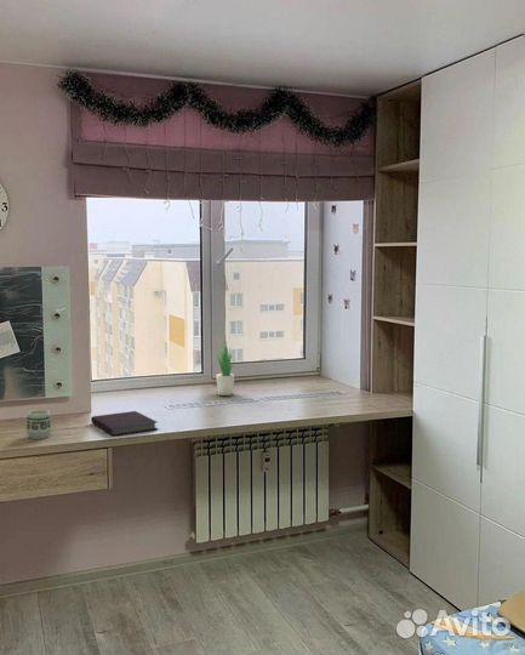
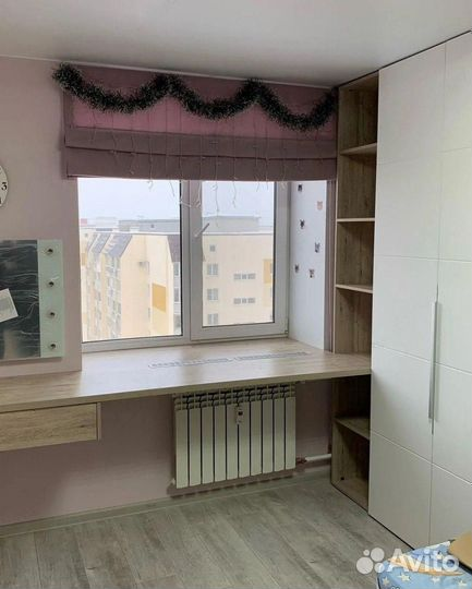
- cup [25,409,53,440]
- notebook [90,410,159,437]
- potted plant [215,340,236,397]
